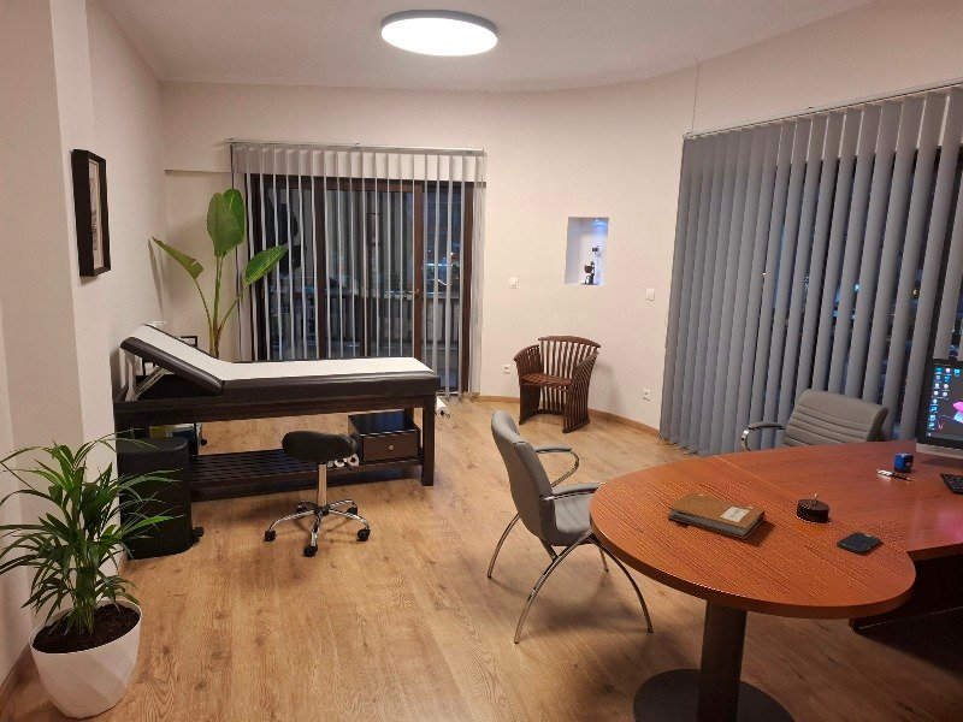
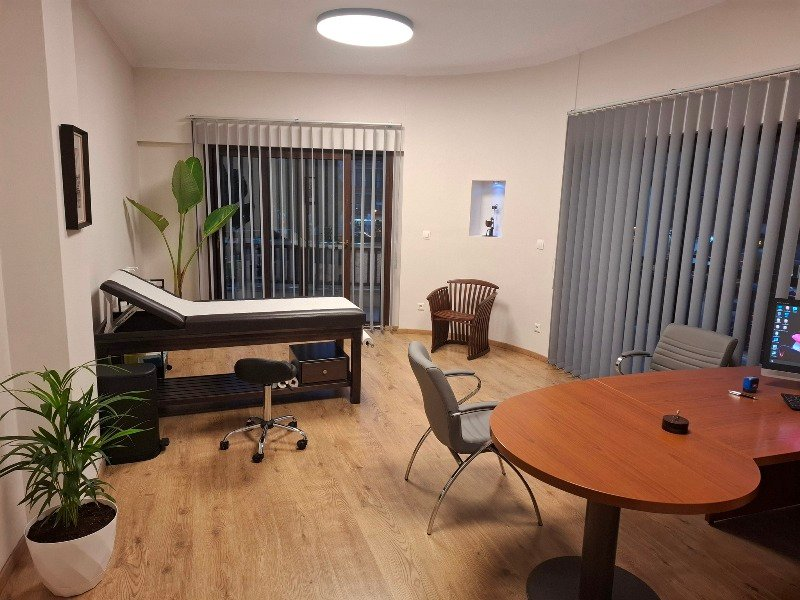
- smartphone [835,531,882,555]
- notebook [666,491,768,540]
